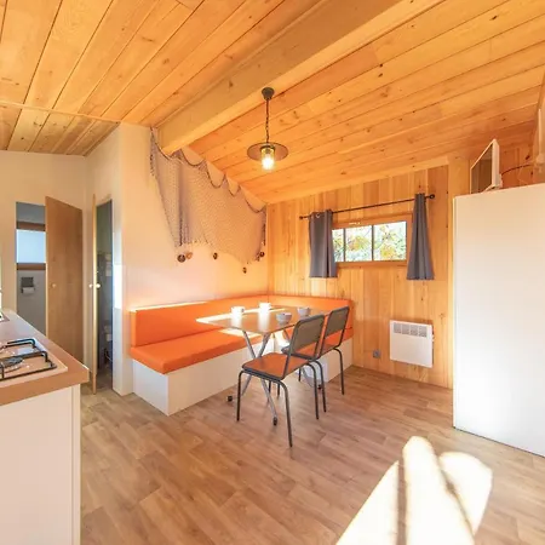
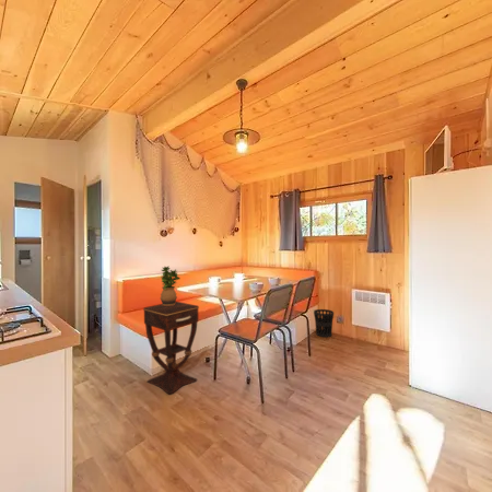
+ wastebasket [313,308,335,338]
+ side table [142,301,200,395]
+ potted plant [160,266,180,305]
